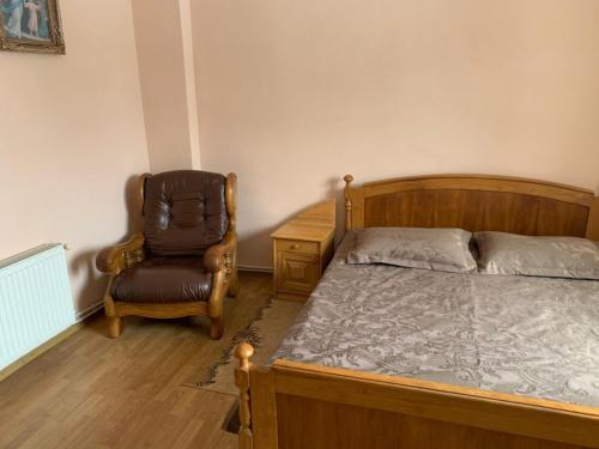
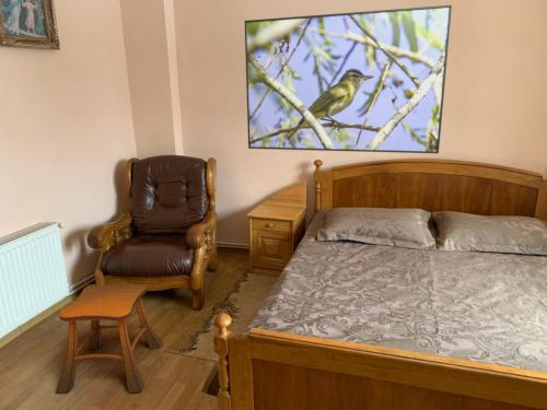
+ stool [55,283,164,394]
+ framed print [244,4,453,154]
